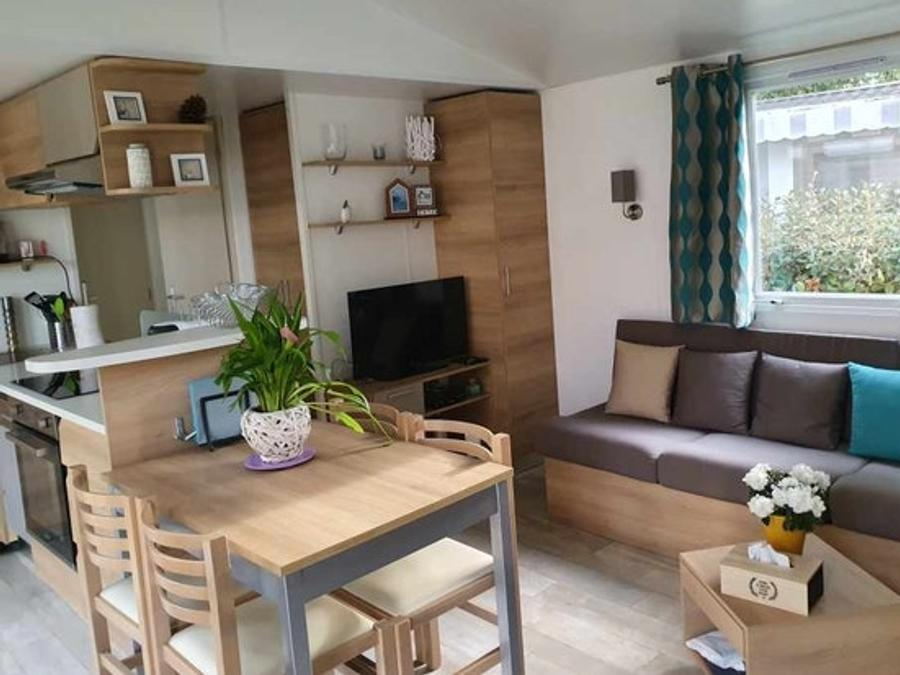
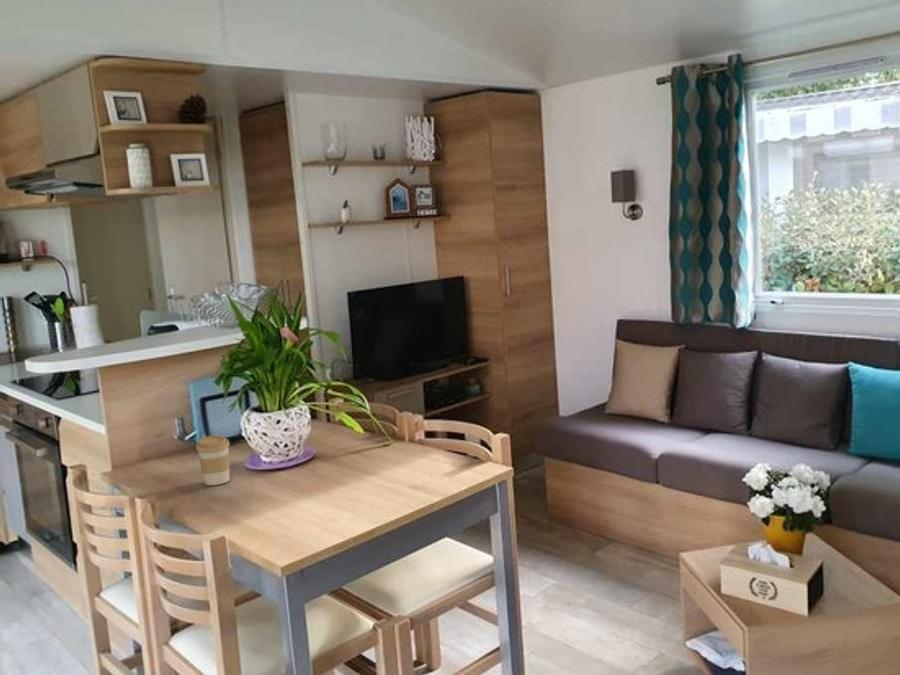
+ coffee cup [195,434,231,486]
